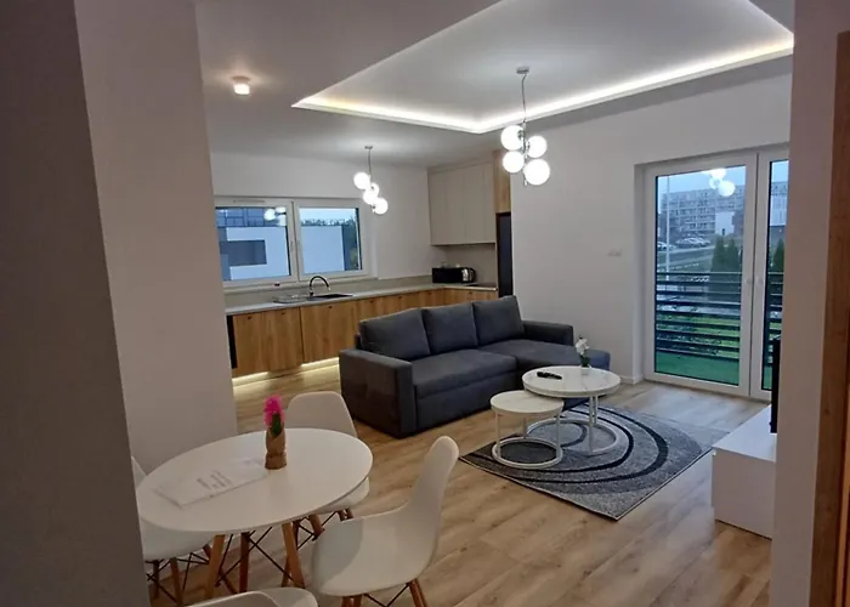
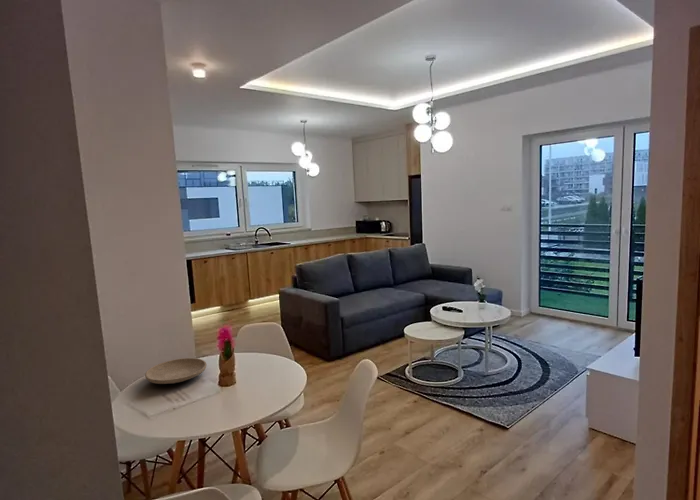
+ plate [144,357,208,385]
